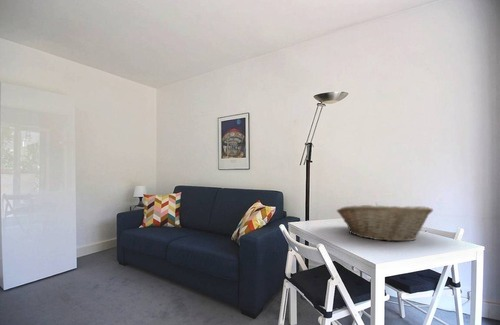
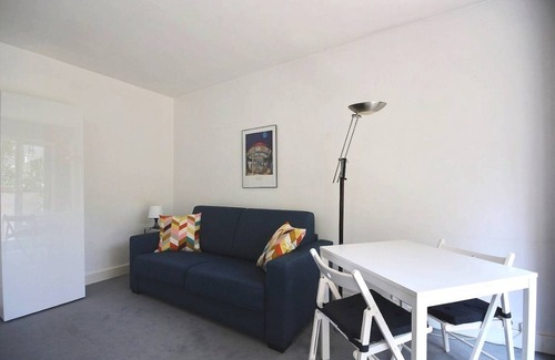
- fruit basket [336,202,434,242]
